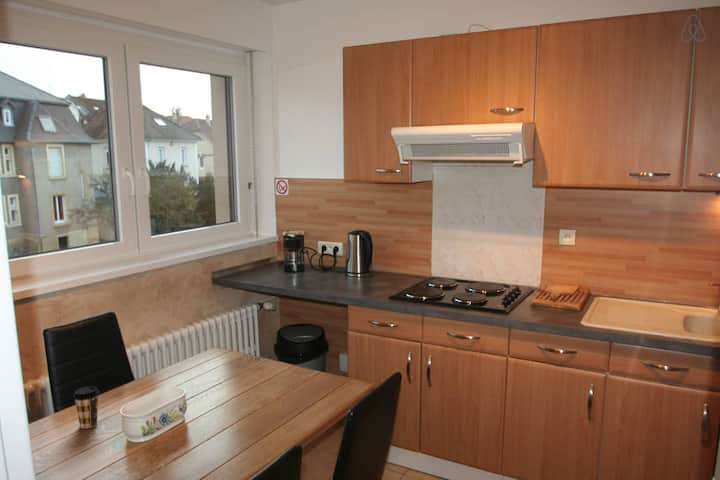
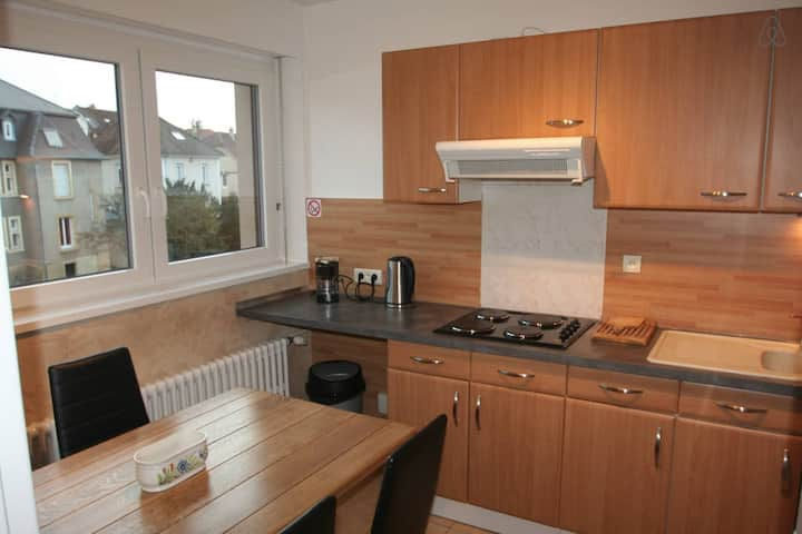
- coffee cup [72,385,100,430]
